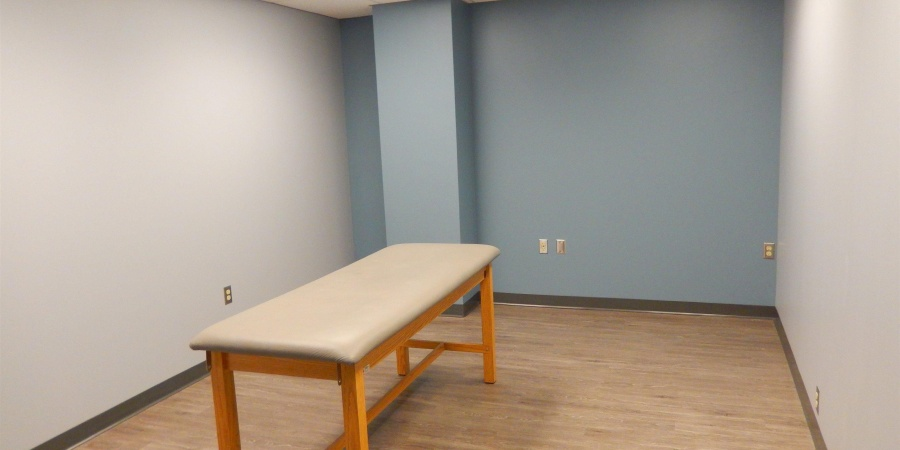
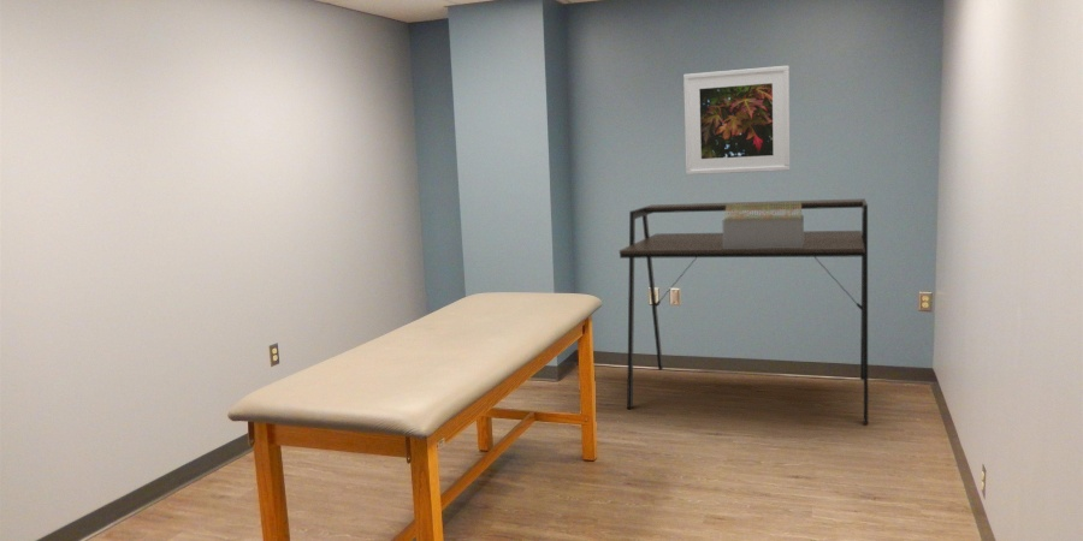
+ architectural model [722,202,805,249]
+ desk [619,197,869,424]
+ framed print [682,65,791,176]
